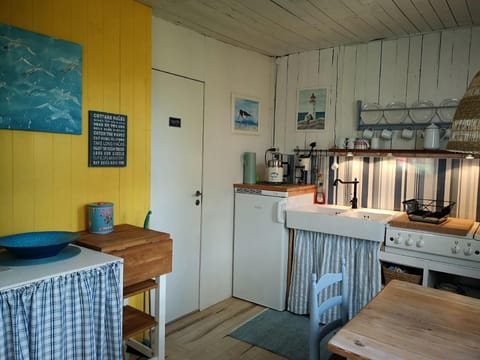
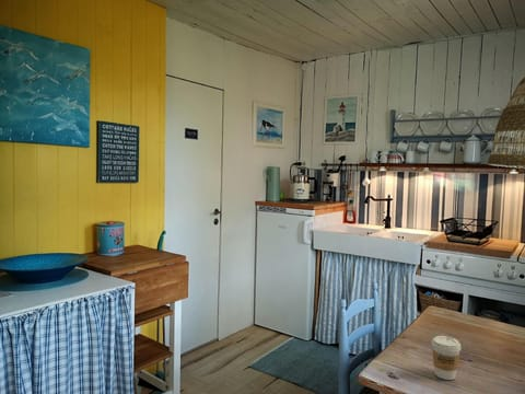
+ coffee cup [431,335,462,381]
